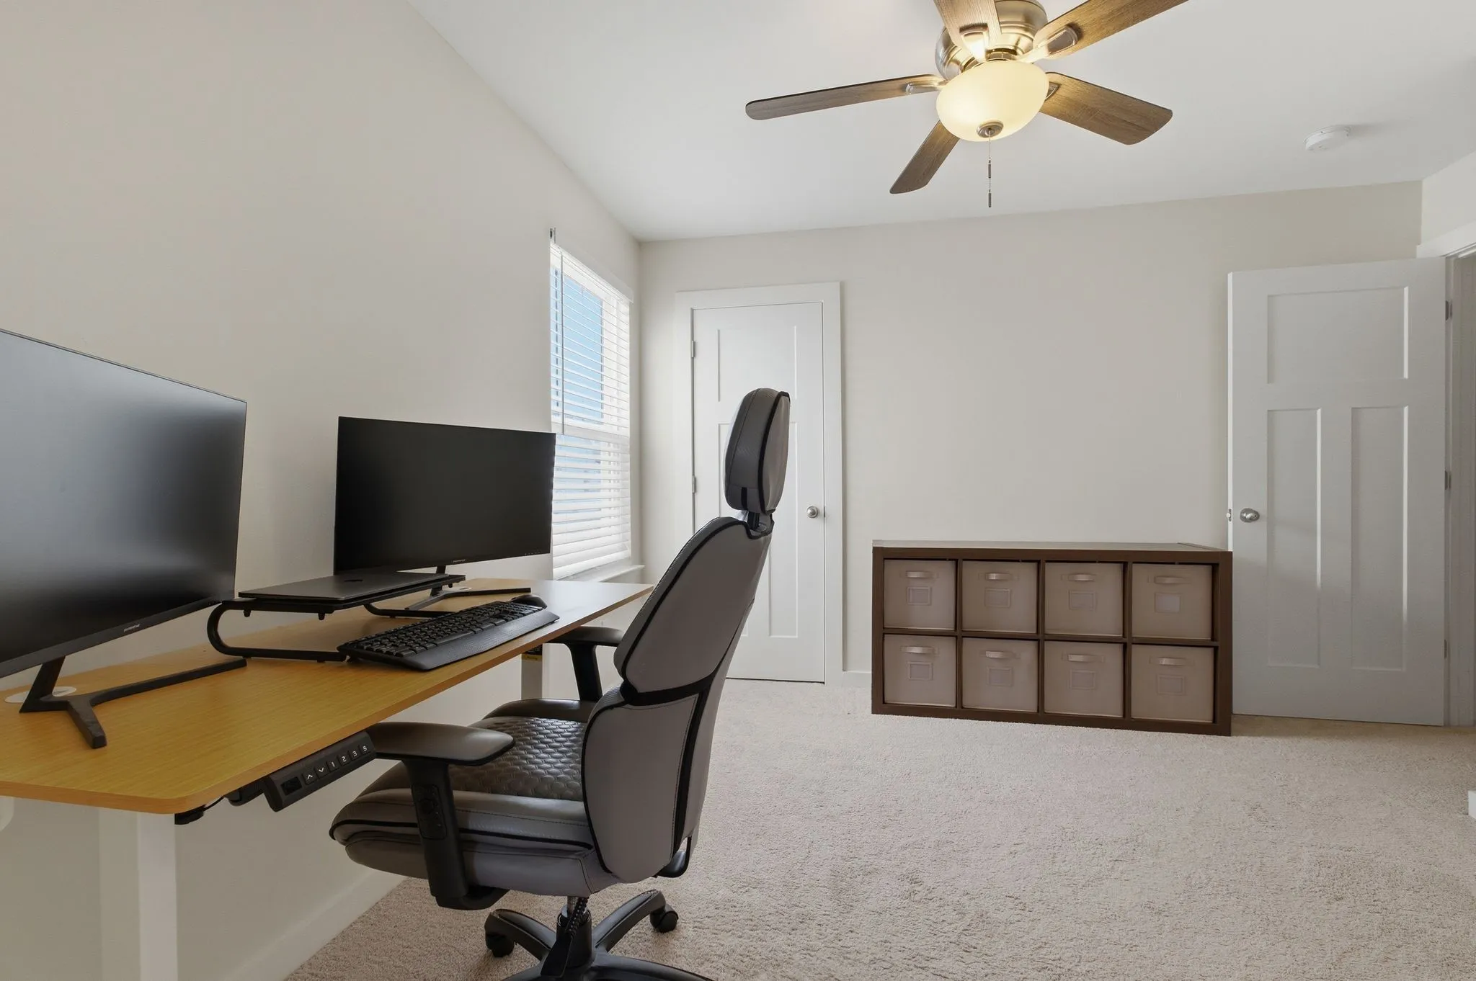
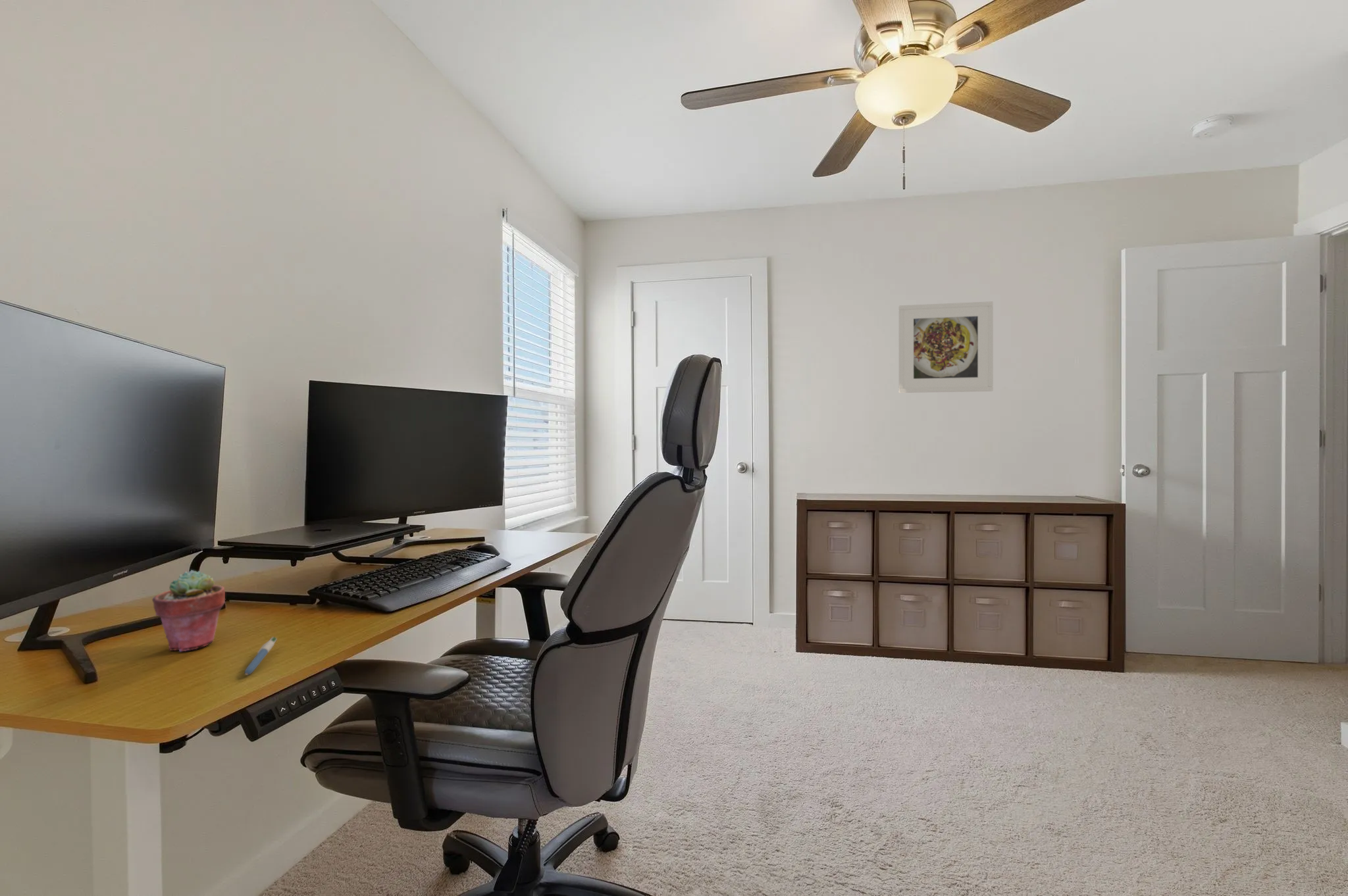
+ pen [244,636,278,676]
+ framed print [898,301,994,393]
+ potted succulent [151,569,226,652]
